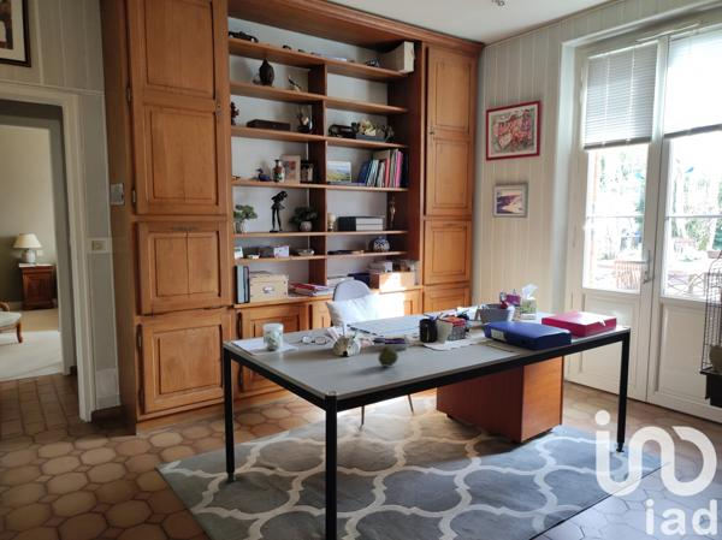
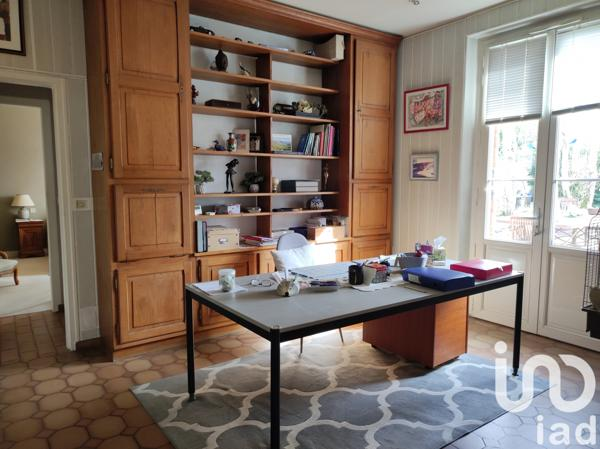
- fruit [377,345,400,368]
